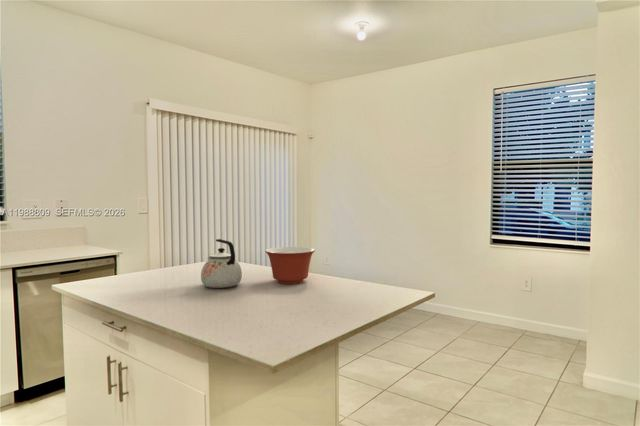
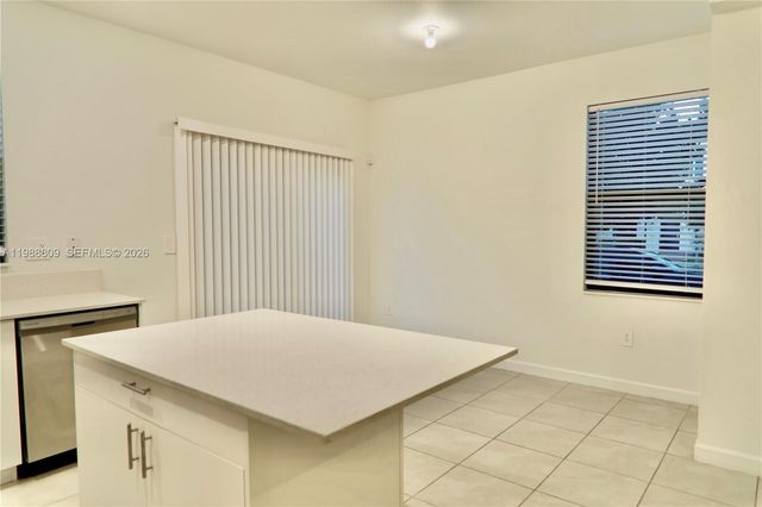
- mixing bowl [264,246,316,285]
- kettle [200,238,243,289]
